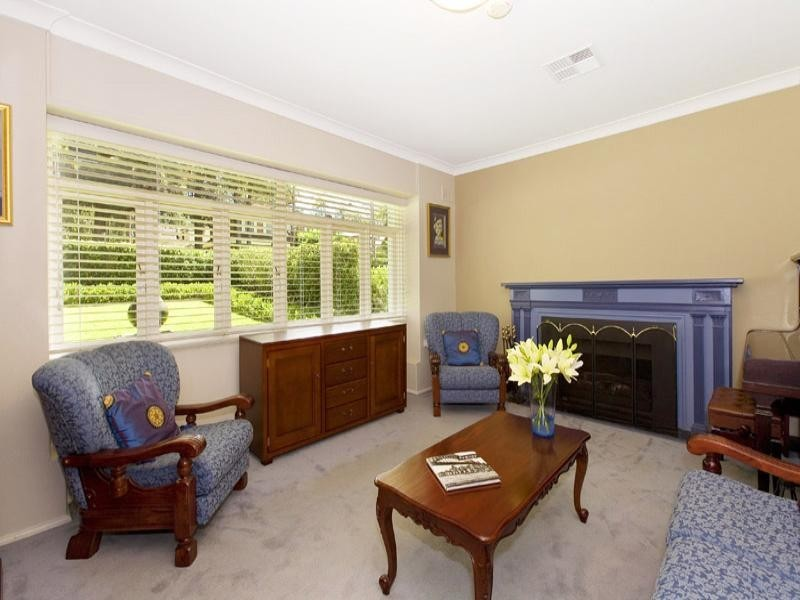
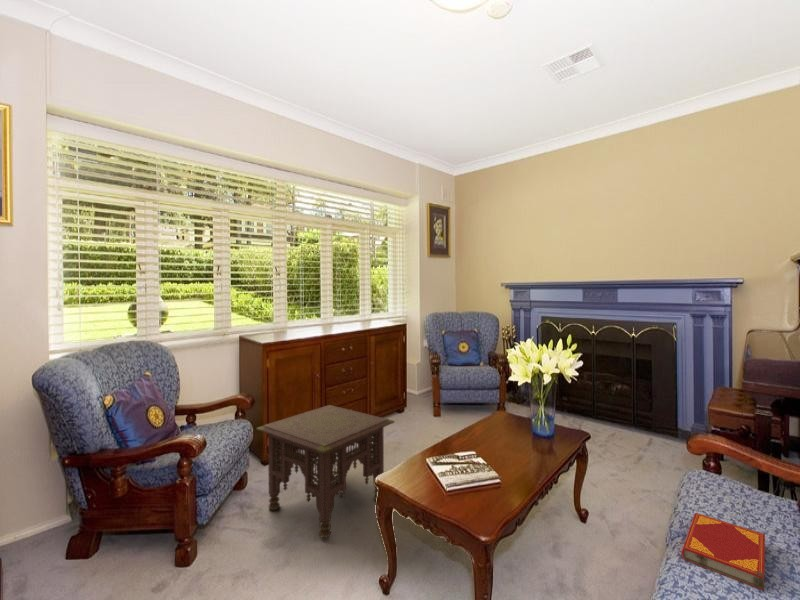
+ side table [255,404,396,539]
+ hardback book [681,512,766,592]
